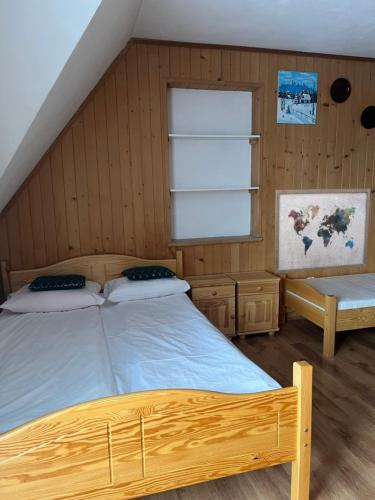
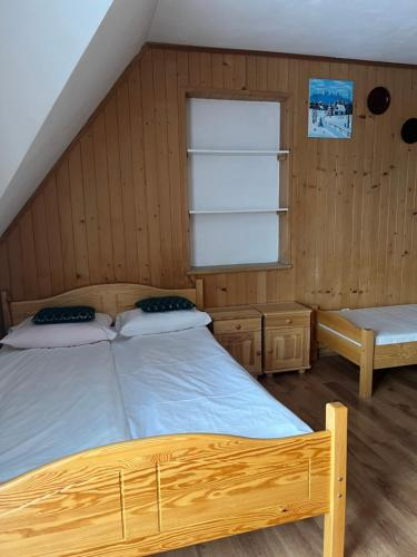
- wall art [274,188,371,275]
